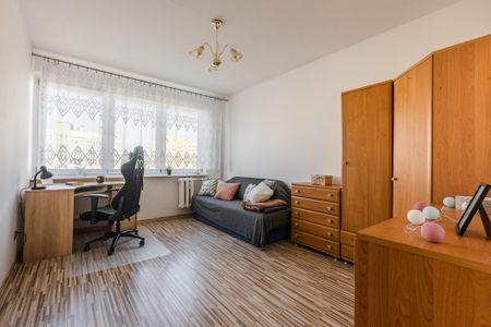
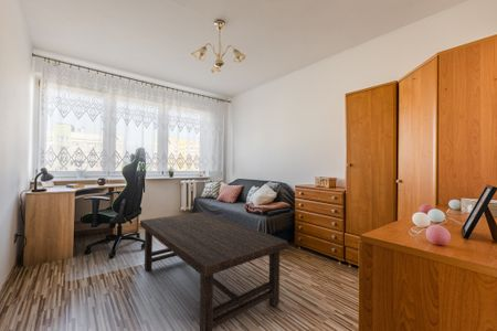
+ coffee table [139,211,288,331]
